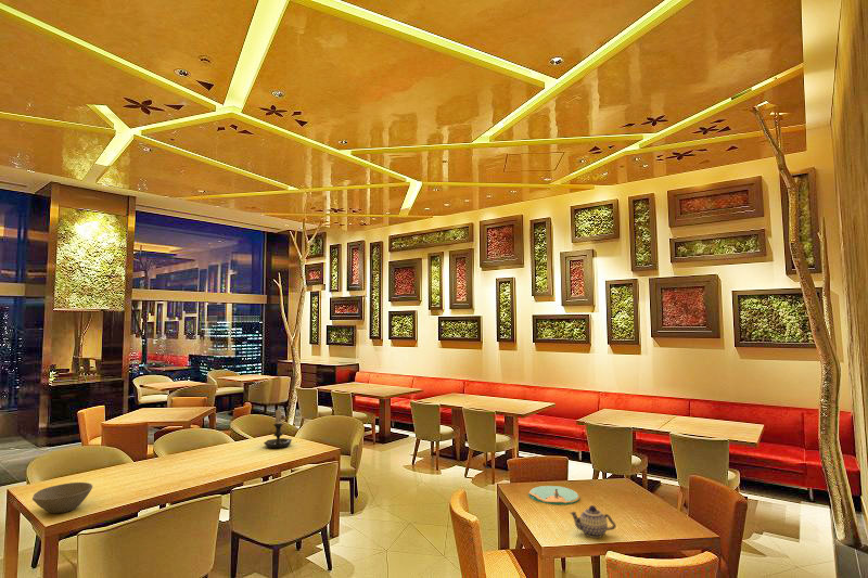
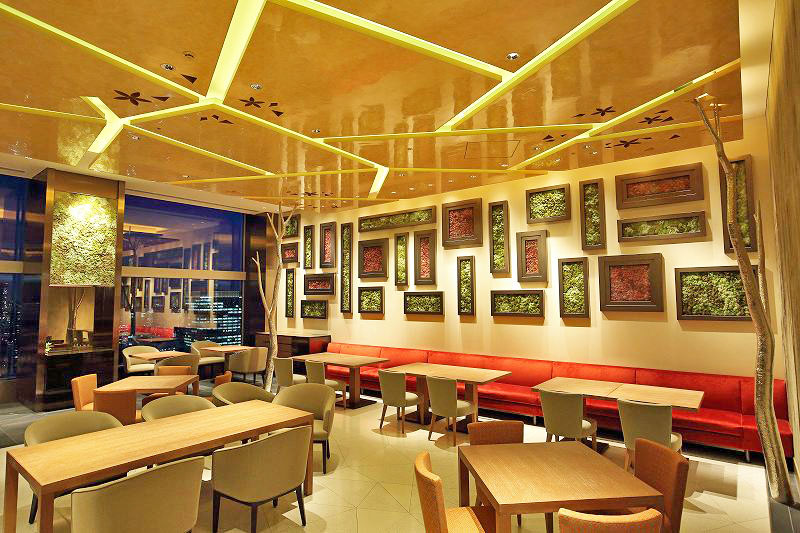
- candle holder [263,408,293,449]
- bowl [31,481,93,514]
- plate [527,485,580,505]
- teapot [570,504,617,539]
